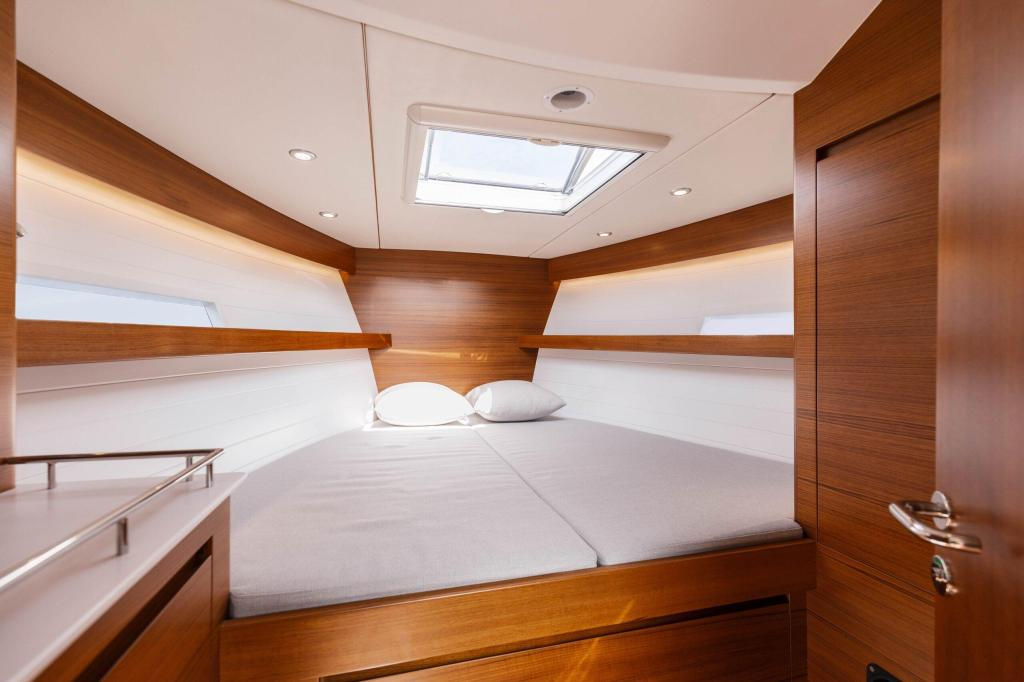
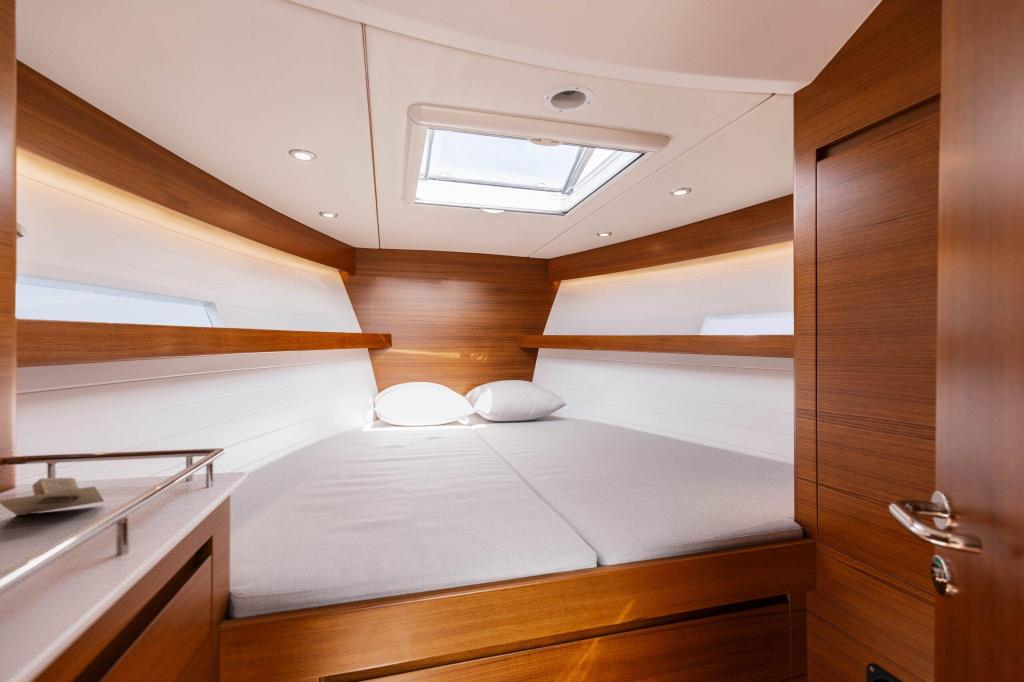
+ soap bar [0,477,105,517]
